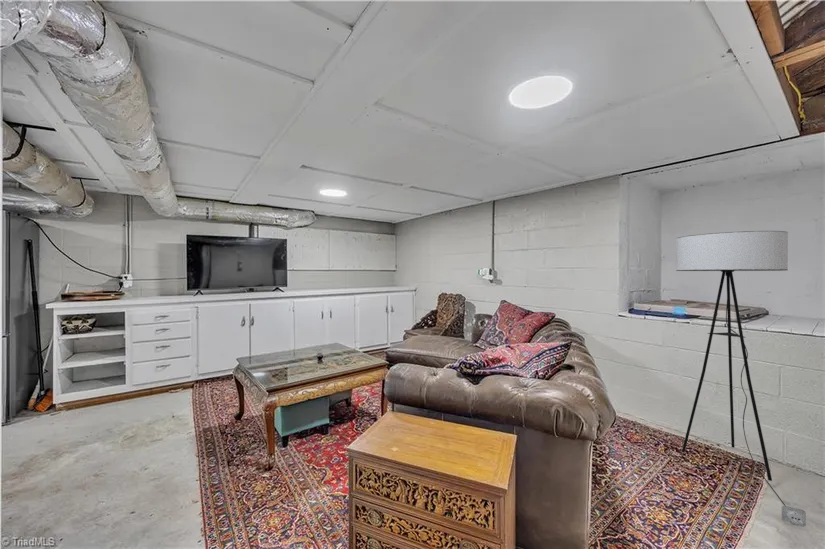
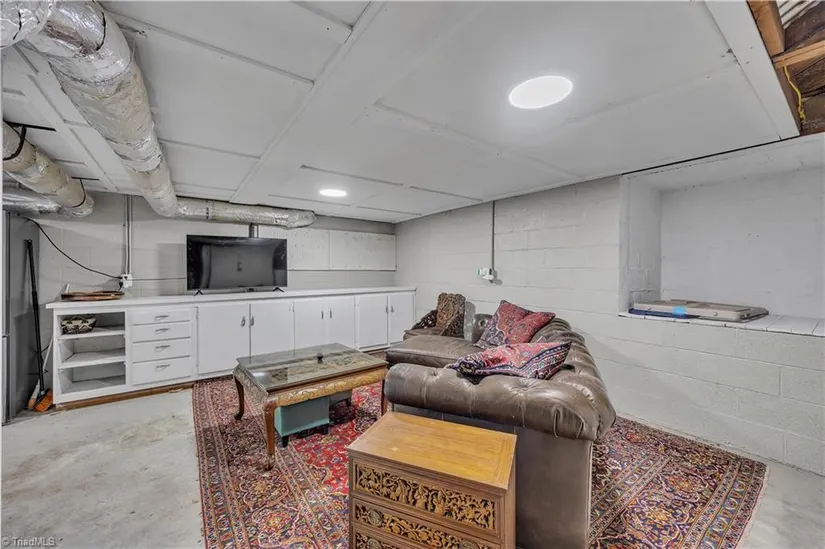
- floor lamp [675,230,807,528]
